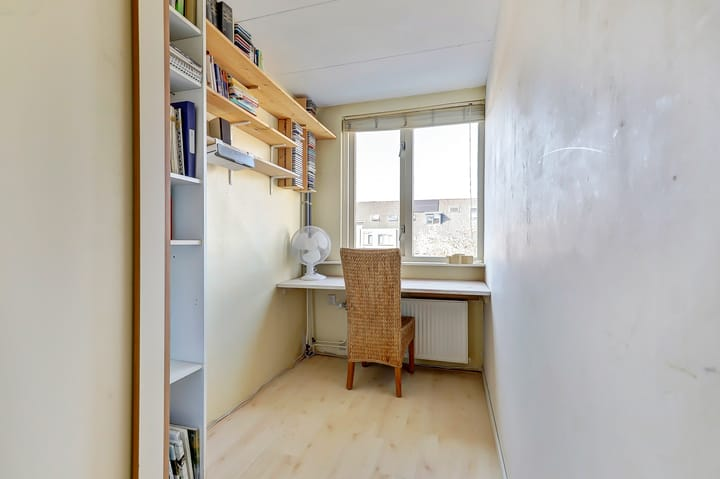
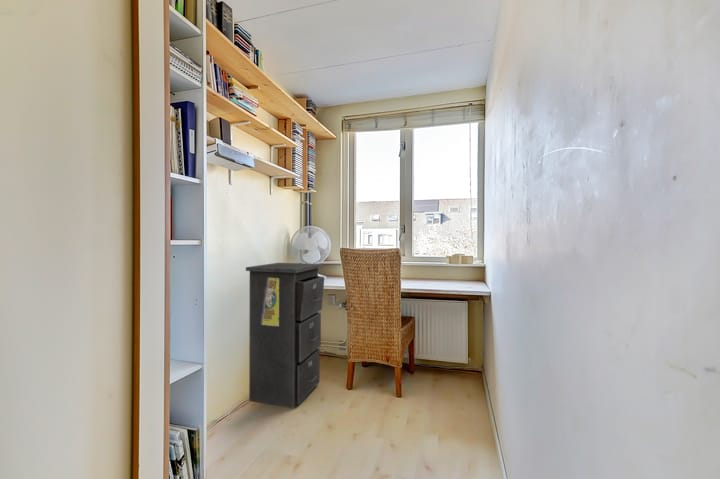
+ filing cabinet [245,262,325,410]
